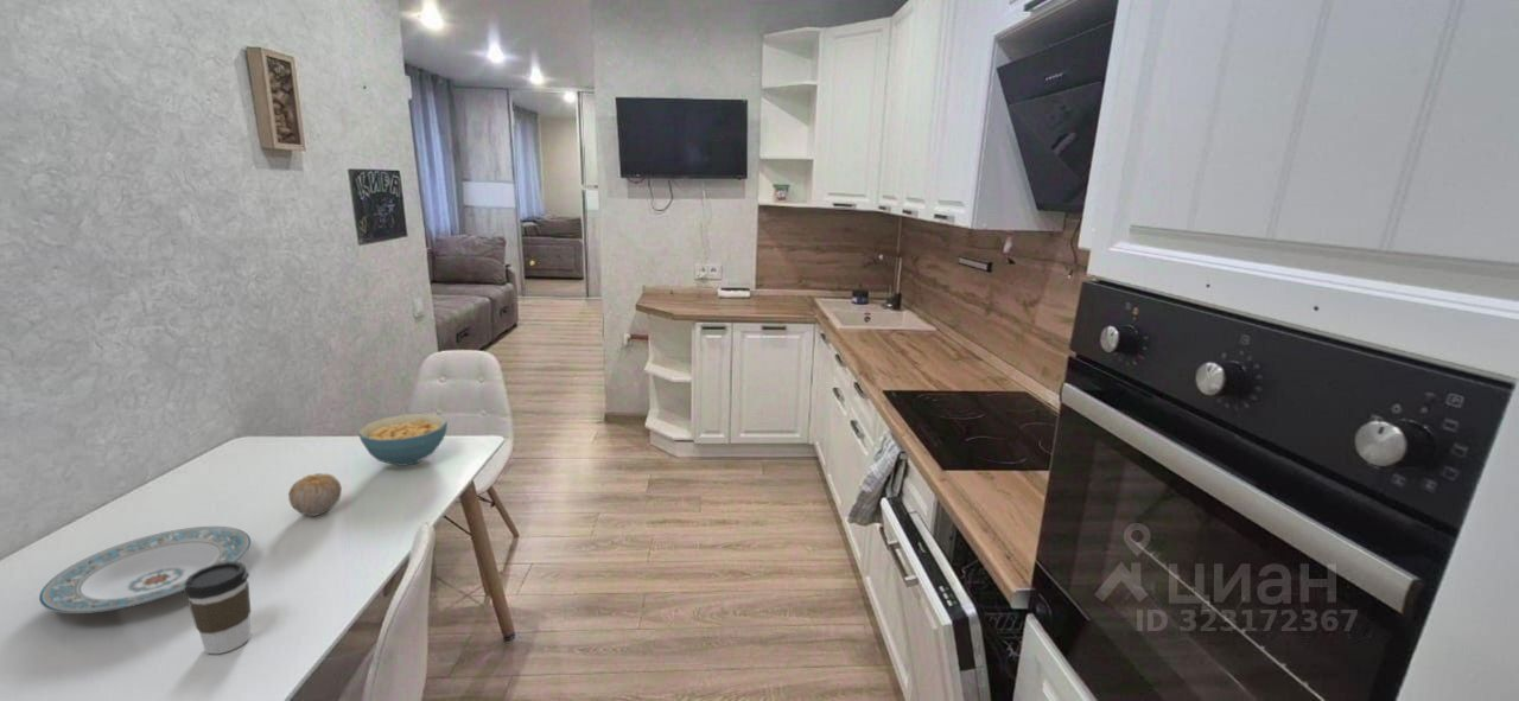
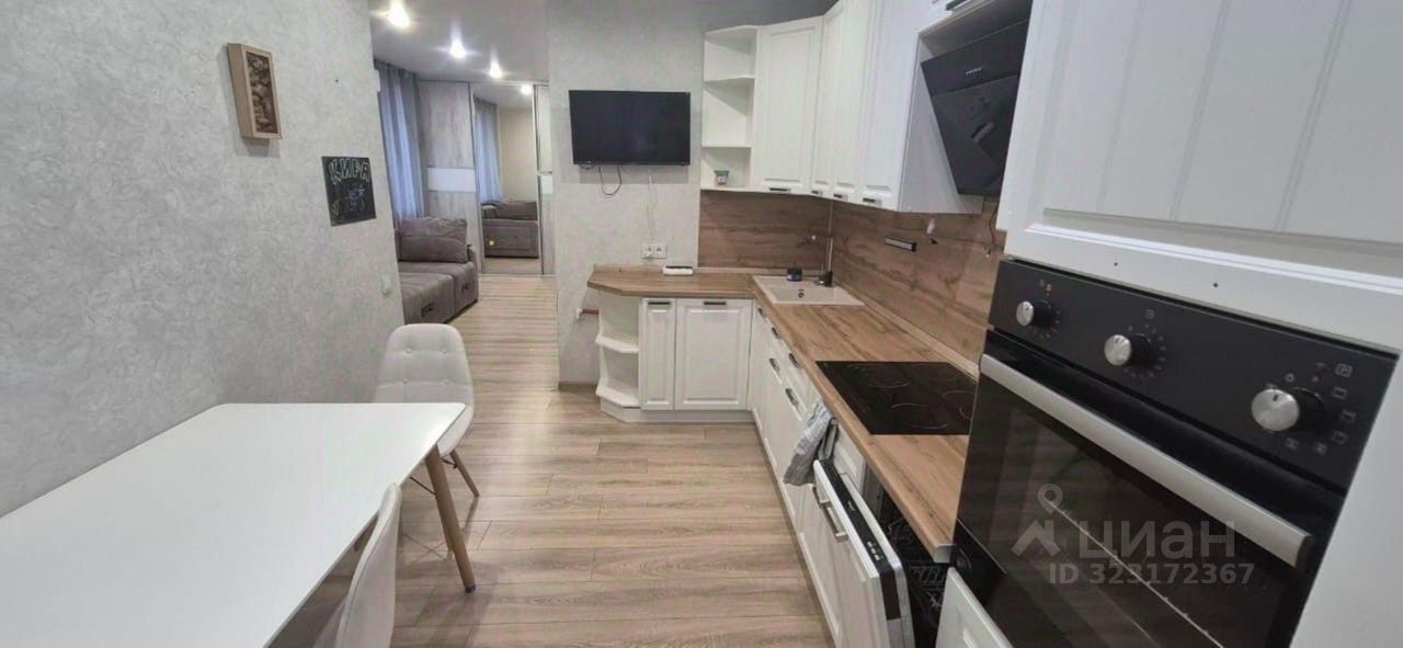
- cereal bowl [357,413,449,467]
- plate [38,525,252,614]
- fruit [287,472,343,517]
- coffee cup [183,561,253,655]
